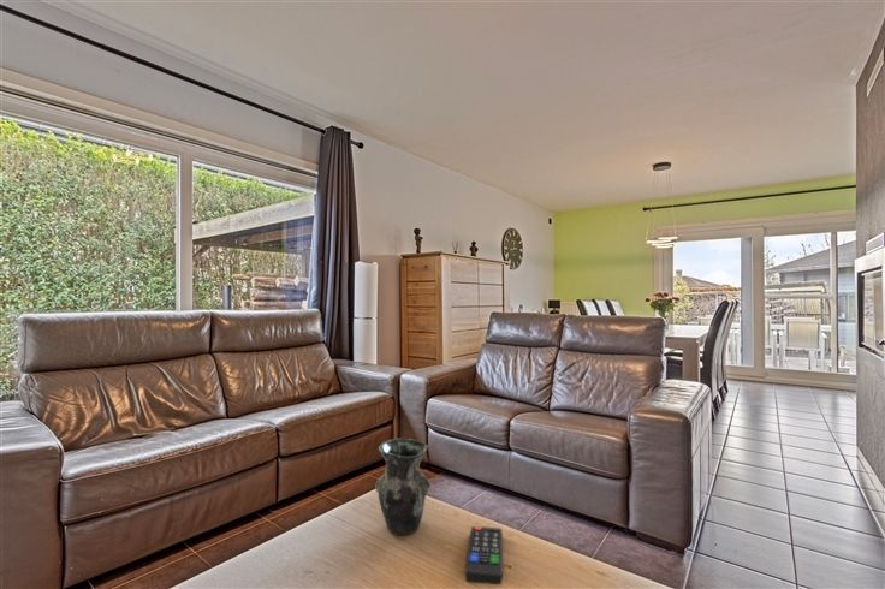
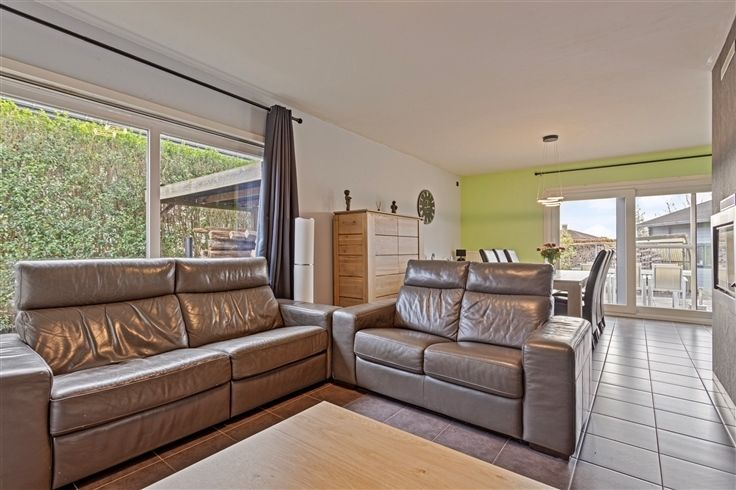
- vase [374,436,432,536]
- remote control [464,525,504,585]
